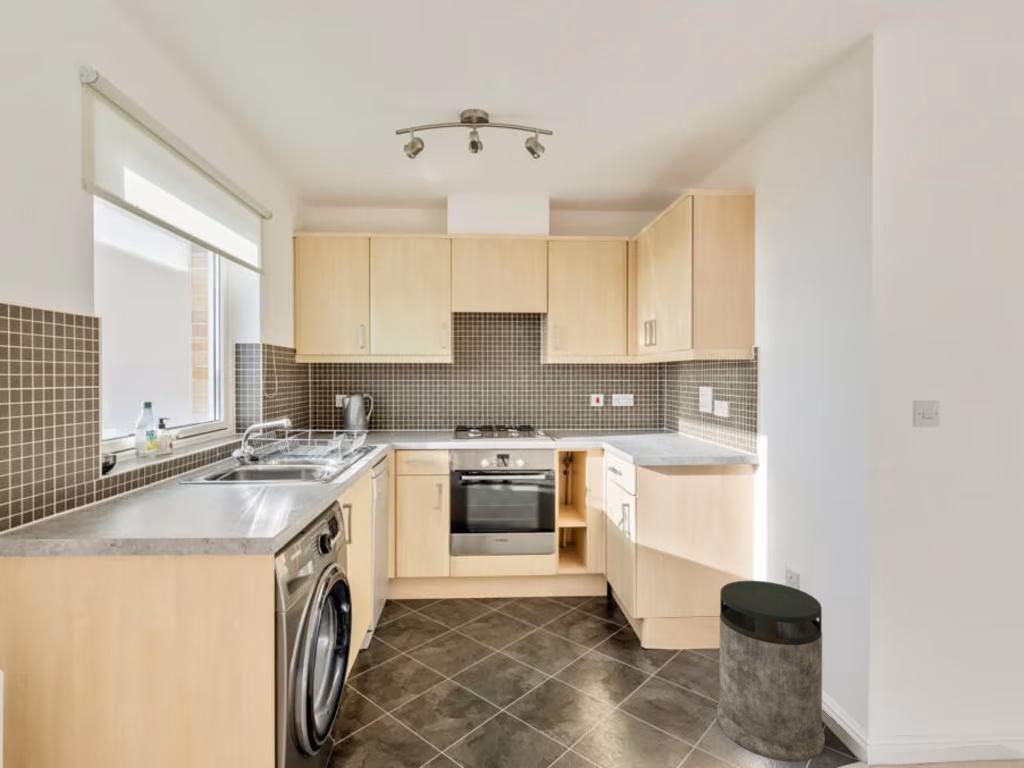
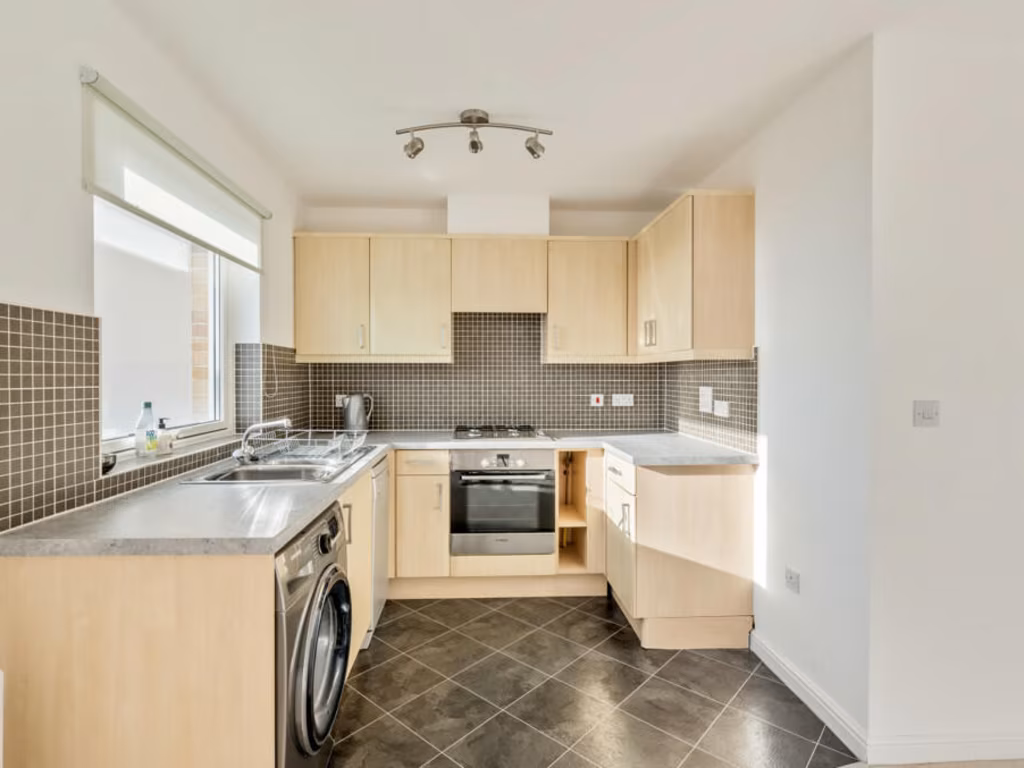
- trash bin [716,580,826,763]
